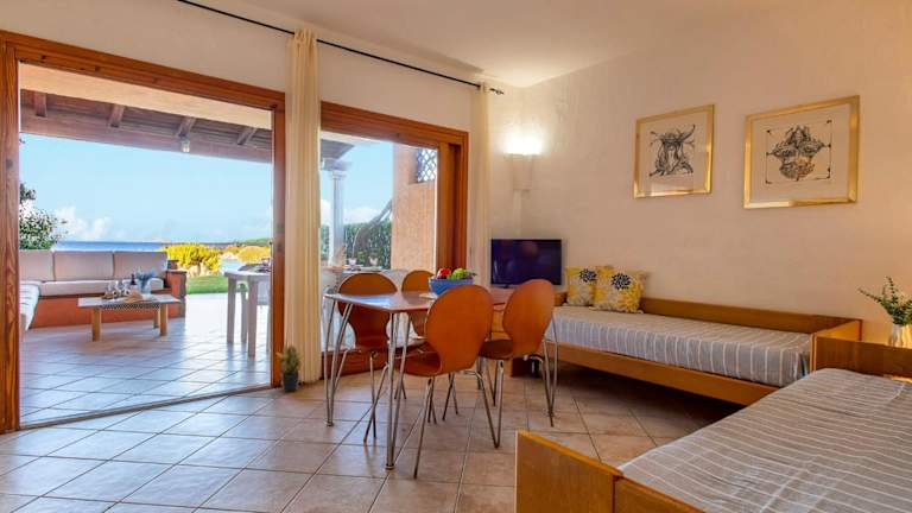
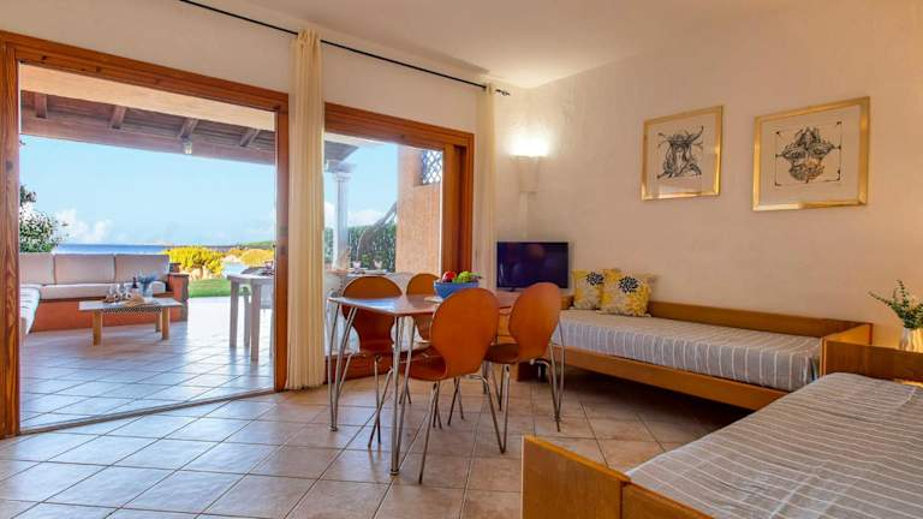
- potted plant [274,342,304,393]
